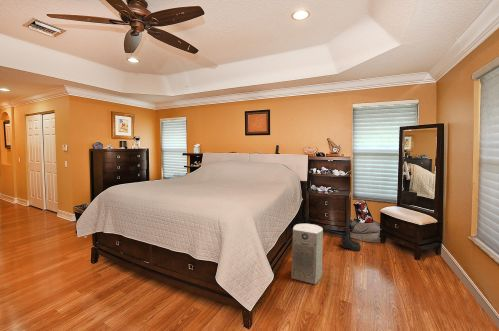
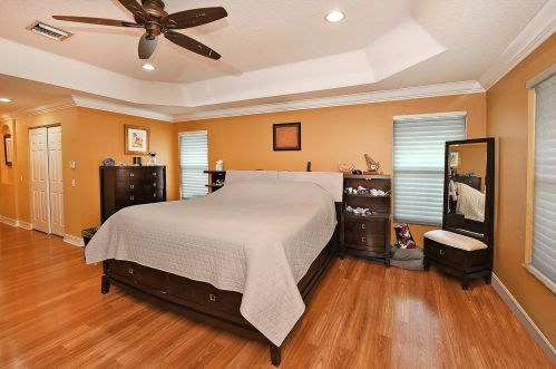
- fan [290,223,324,285]
- boots [340,231,362,252]
